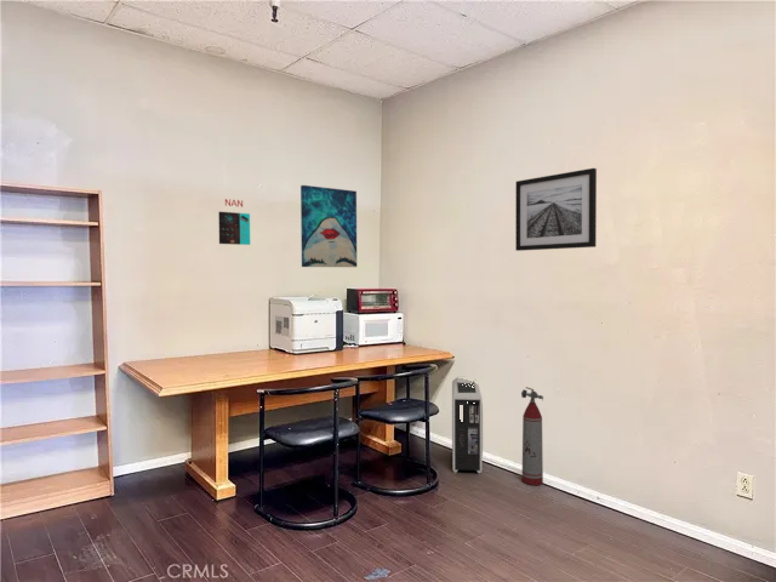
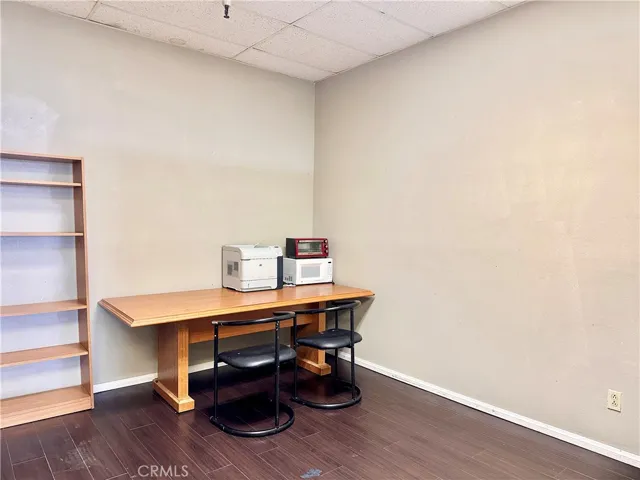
- fire extinguisher [520,386,544,486]
- calendar [217,198,251,246]
- air purifier [451,376,484,474]
- wall art [514,167,598,252]
- wall art [299,184,358,268]
